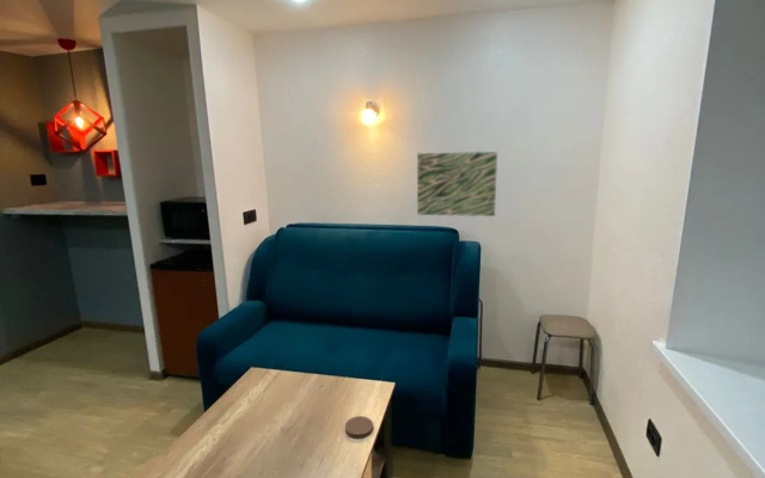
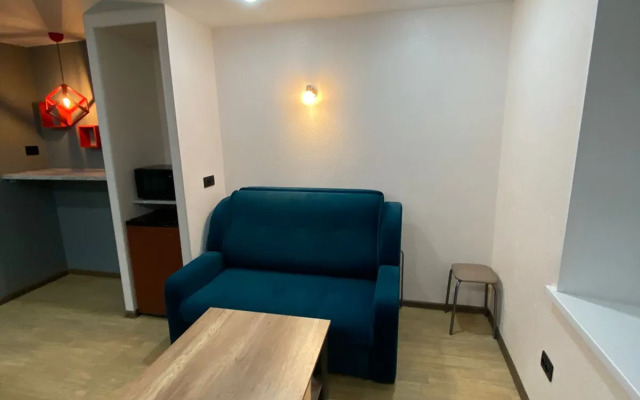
- wall art [416,151,498,217]
- coaster [344,415,374,440]
